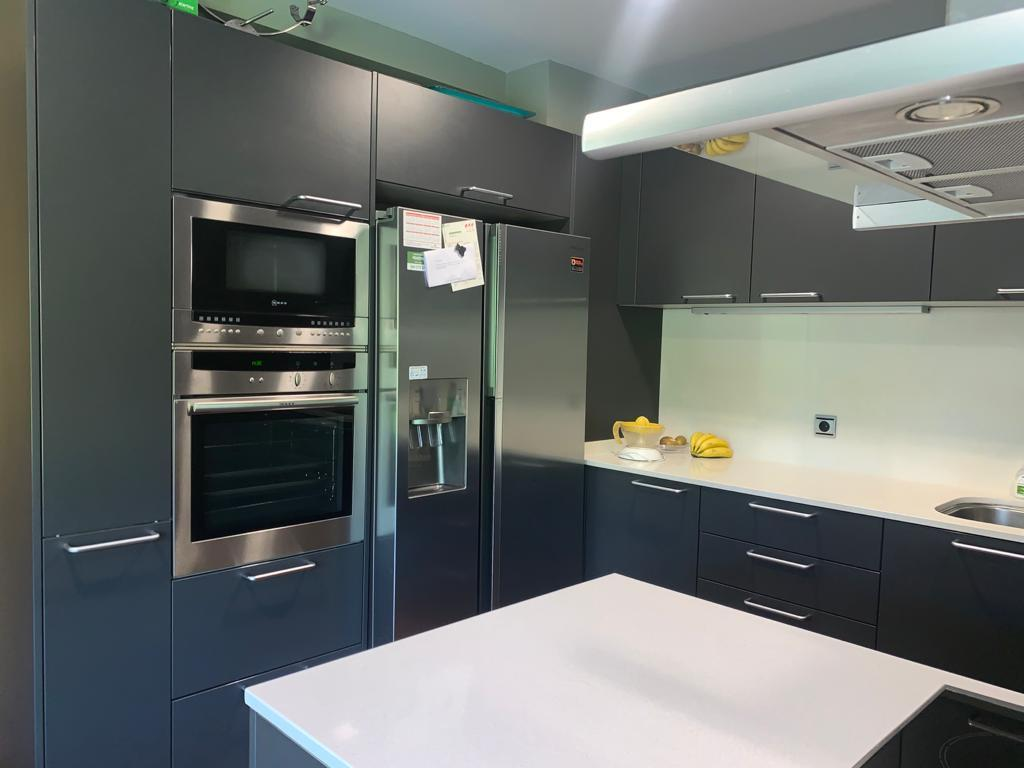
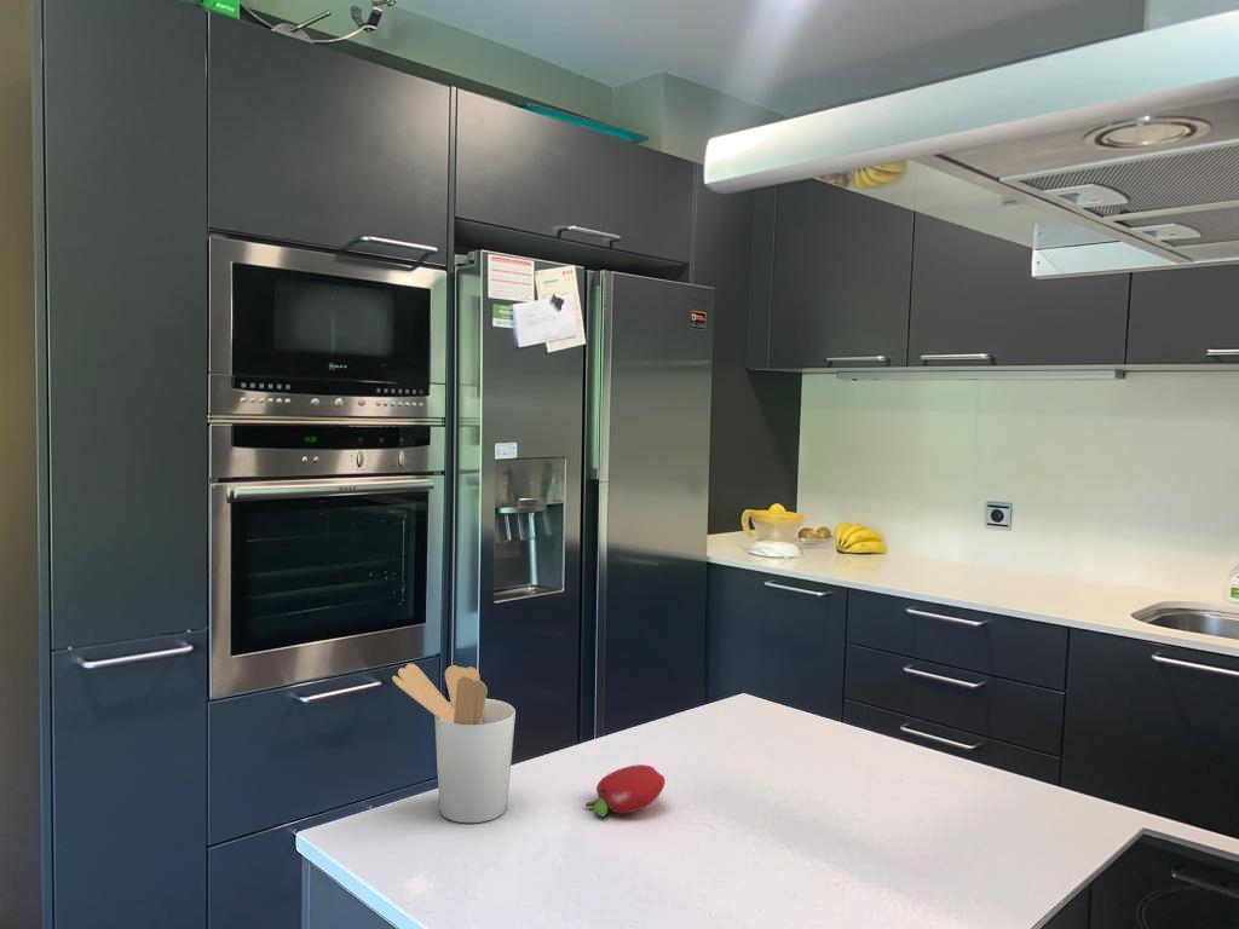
+ utensil holder [391,662,517,824]
+ fruit [584,763,667,818]
